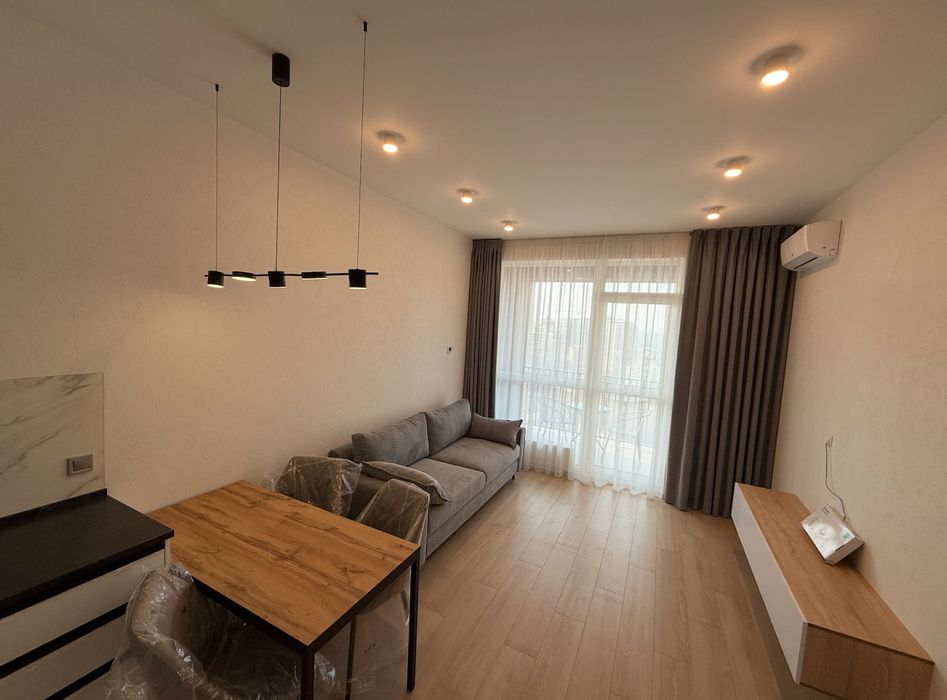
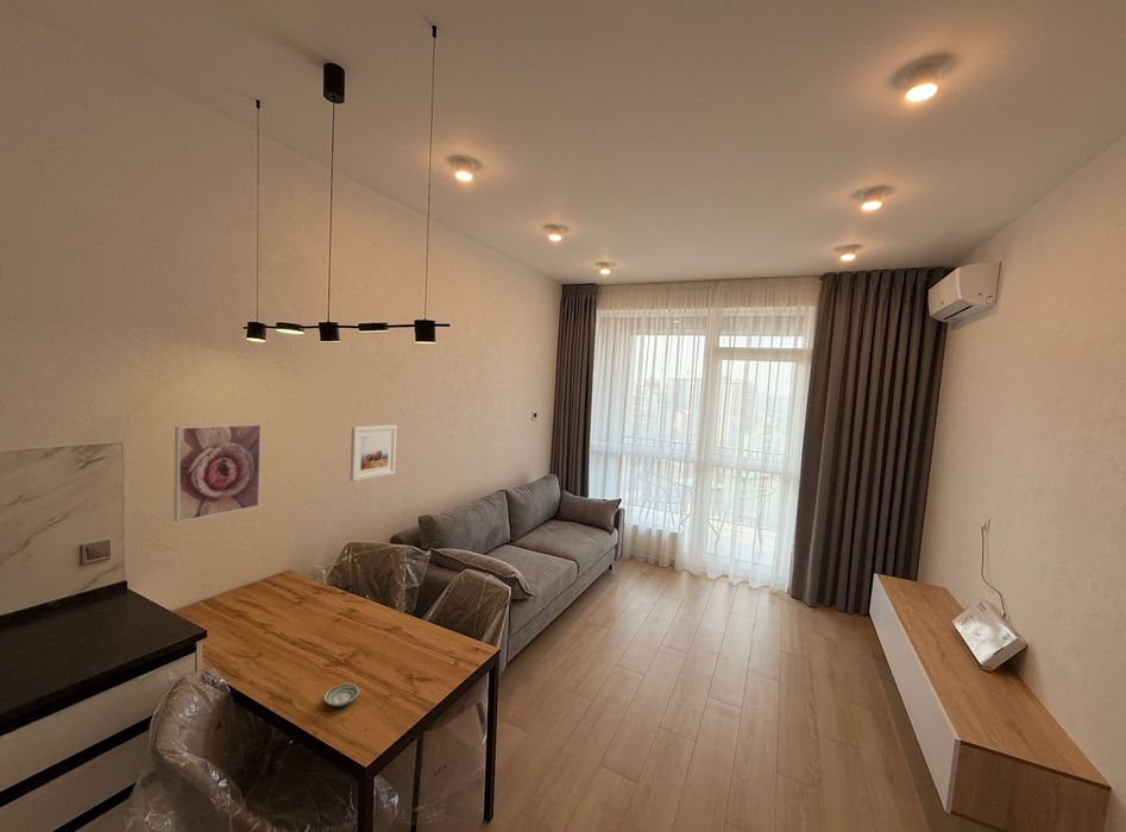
+ saucer [323,682,360,707]
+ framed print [172,423,262,523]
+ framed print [348,423,398,483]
